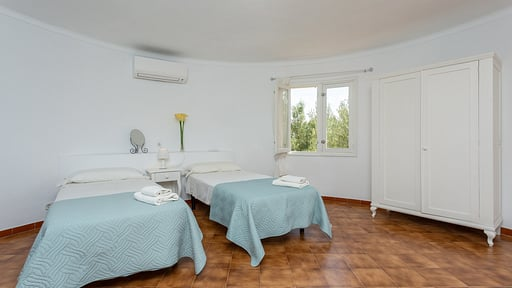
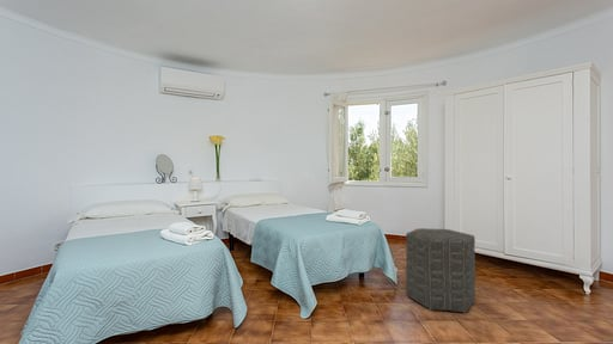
+ ottoman [405,227,477,314]
